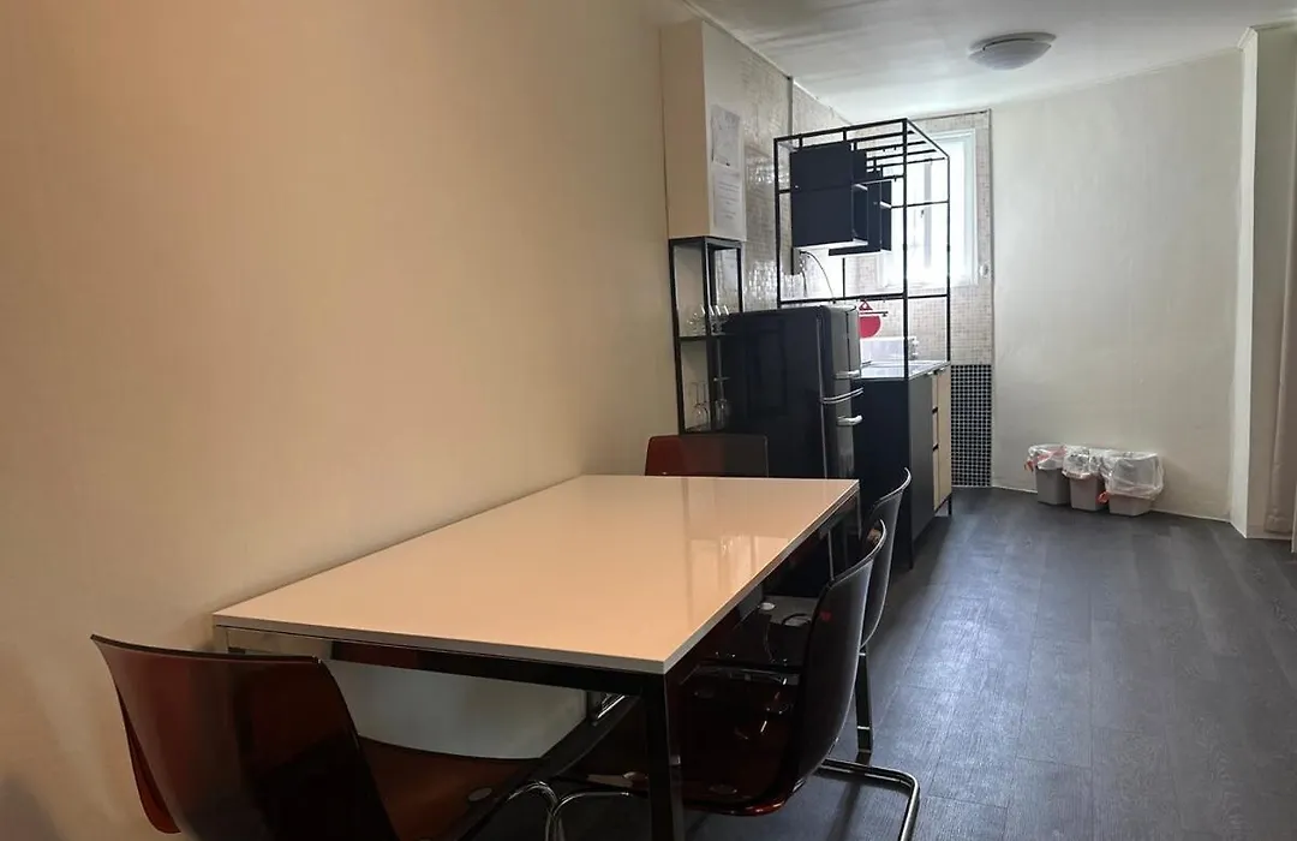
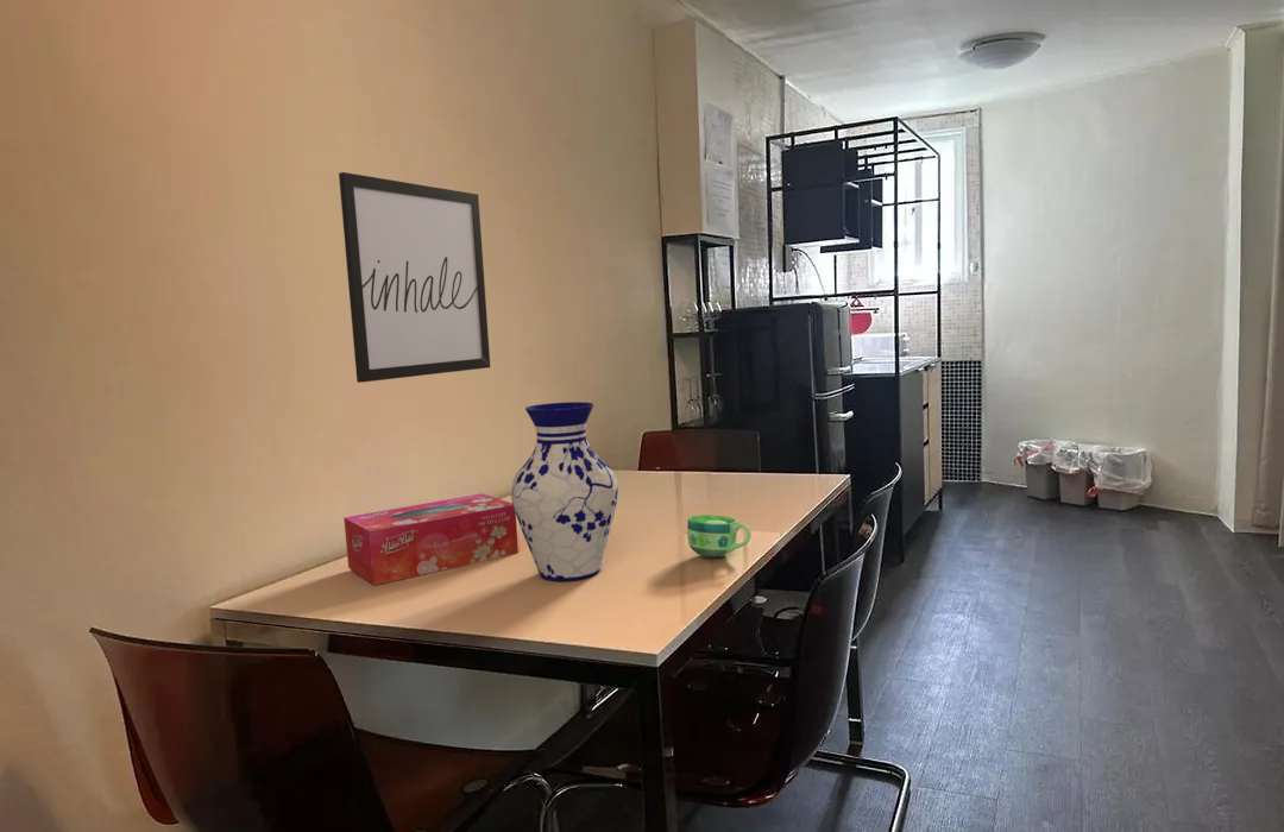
+ vase [510,401,619,582]
+ wall art [338,171,491,384]
+ tissue box [342,492,520,586]
+ cup [686,513,753,557]
